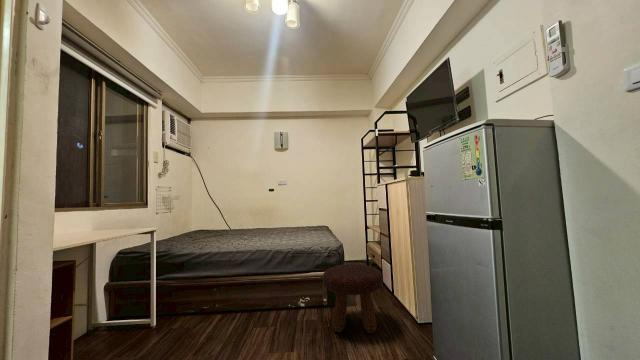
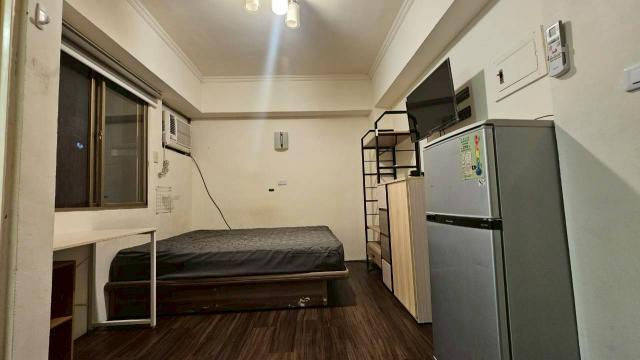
- footstool [322,263,384,334]
